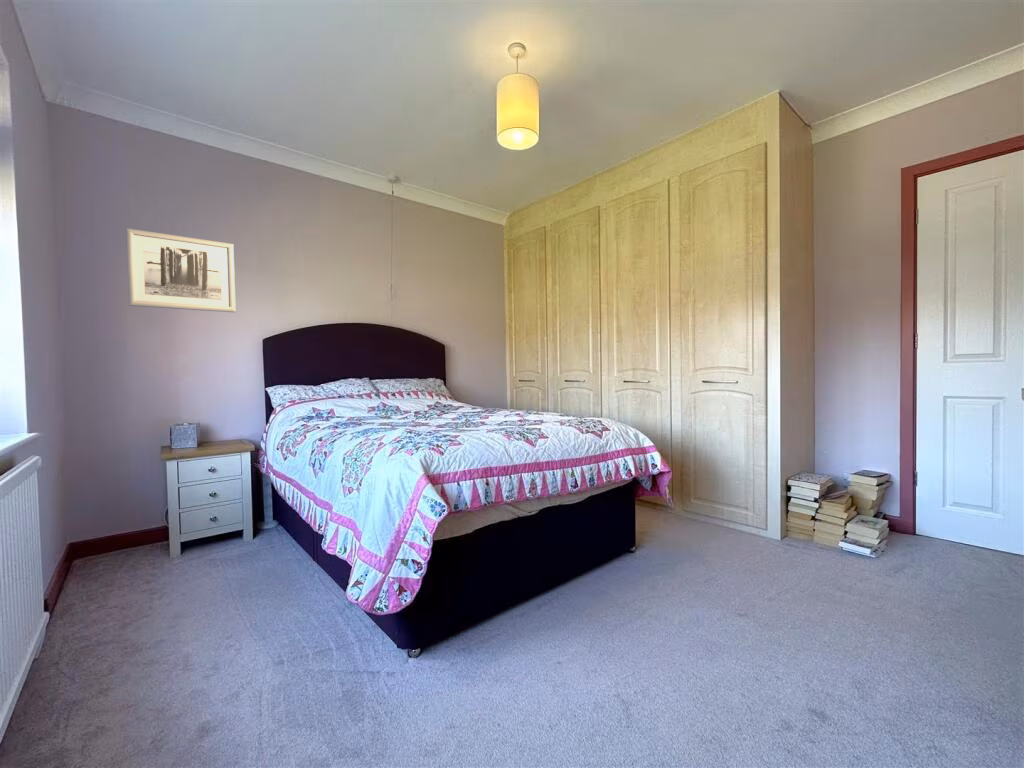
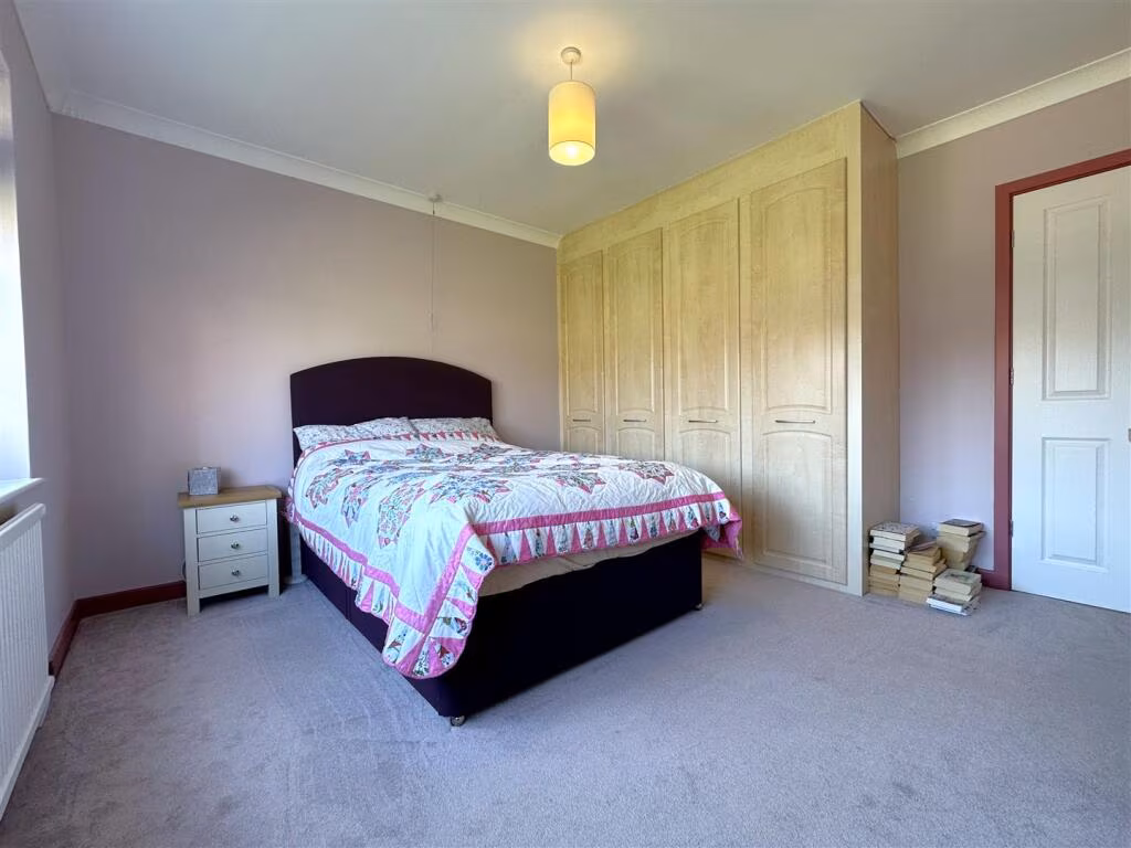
- wall art [125,227,237,313]
